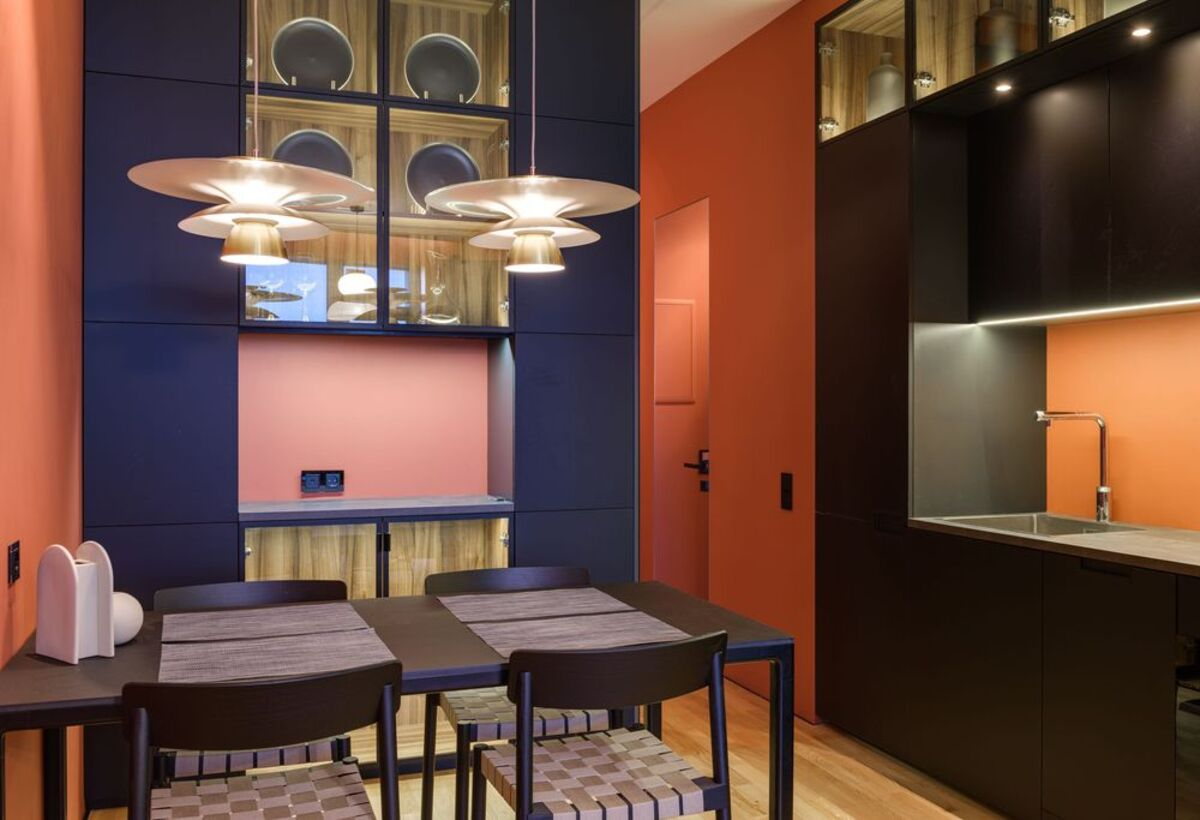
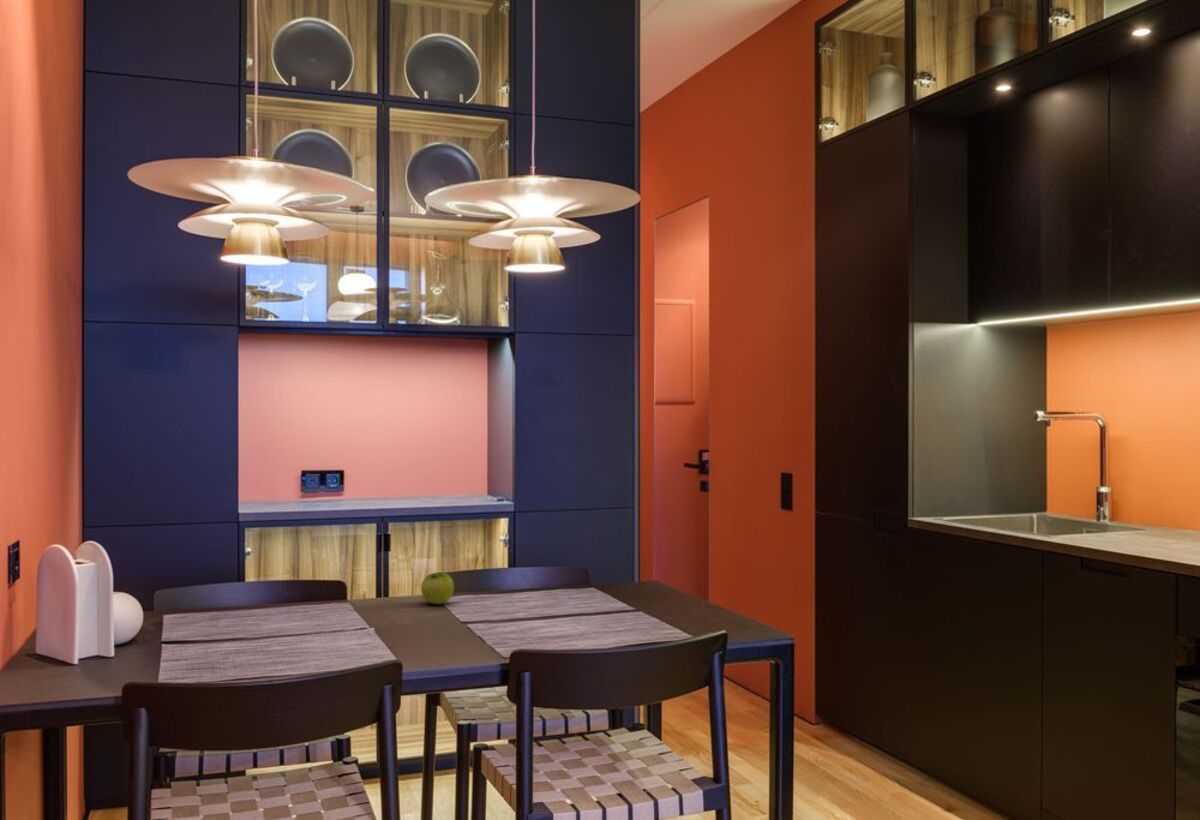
+ fruit [420,571,455,605]
